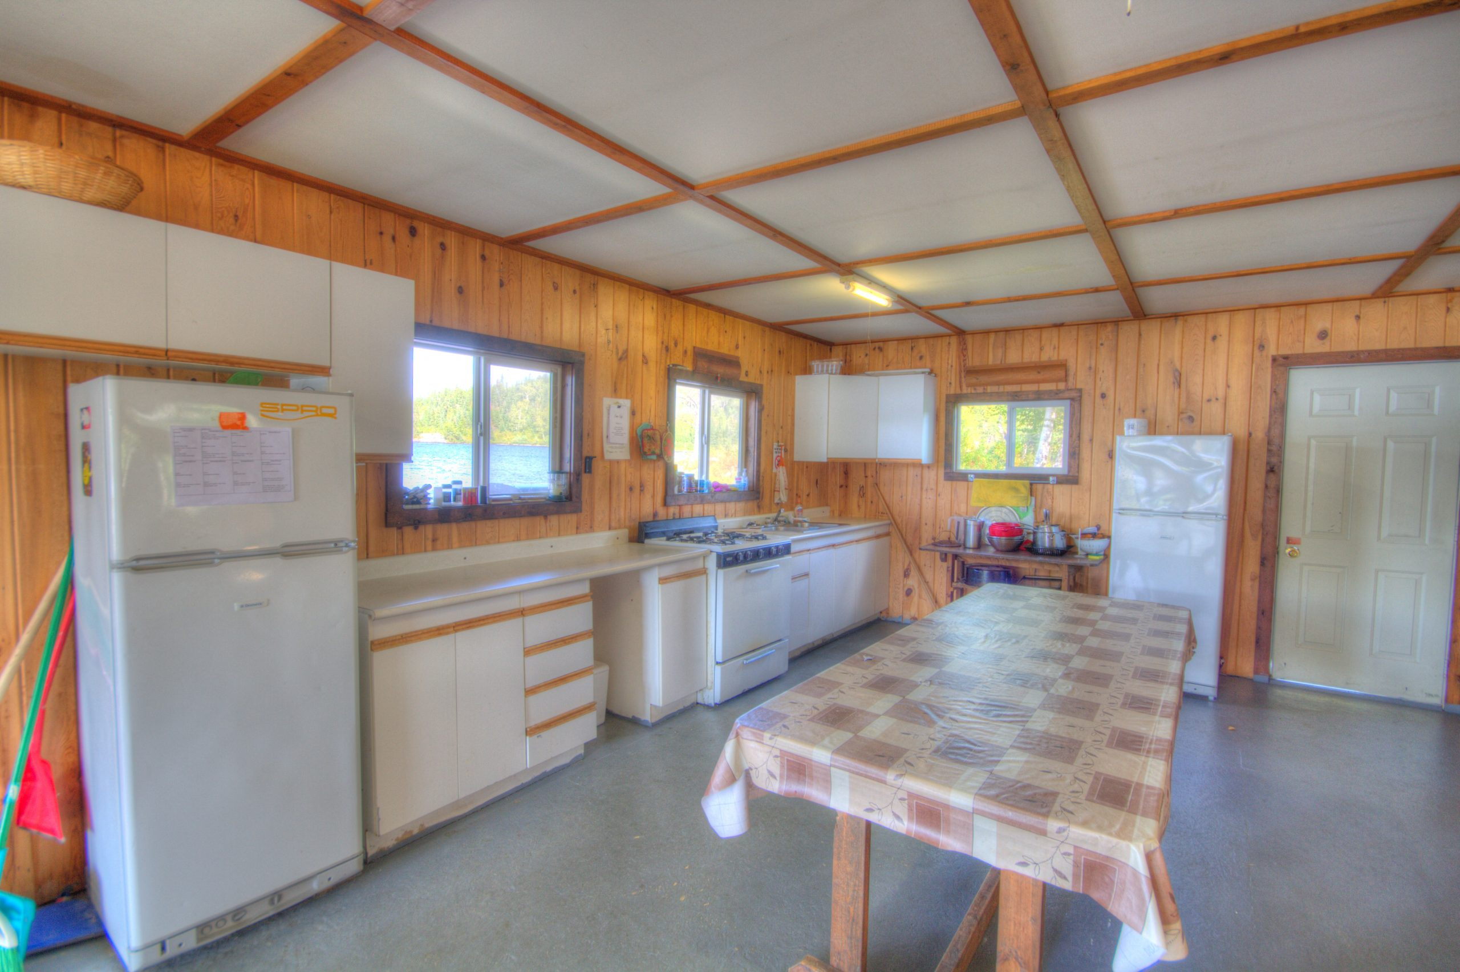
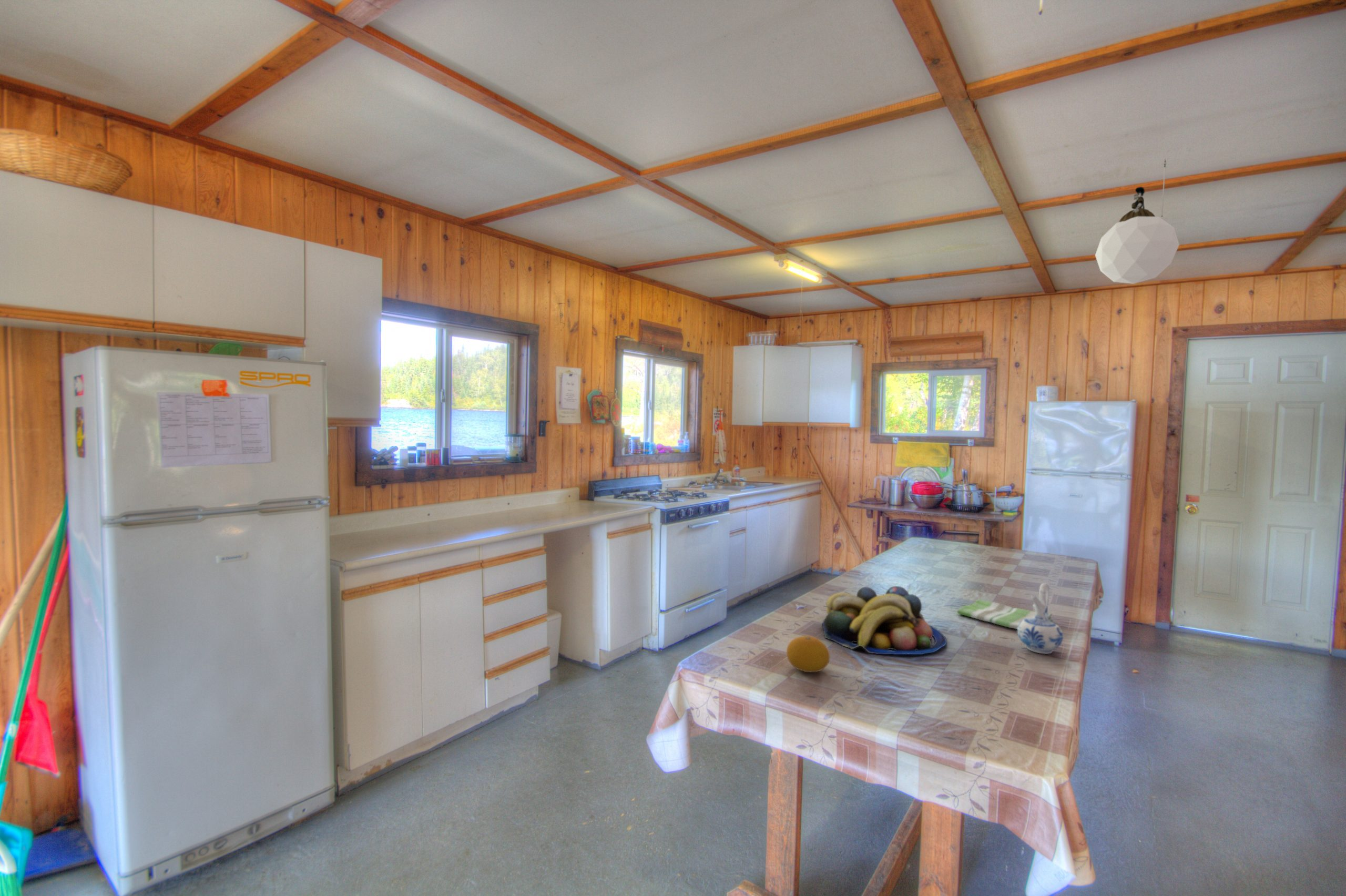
+ dish towel [957,599,1054,630]
+ fruit bowl [821,586,947,655]
+ fruit [786,635,830,673]
+ ceramic pitcher [1017,583,1064,655]
+ pendant lamp [1095,158,1180,284]
